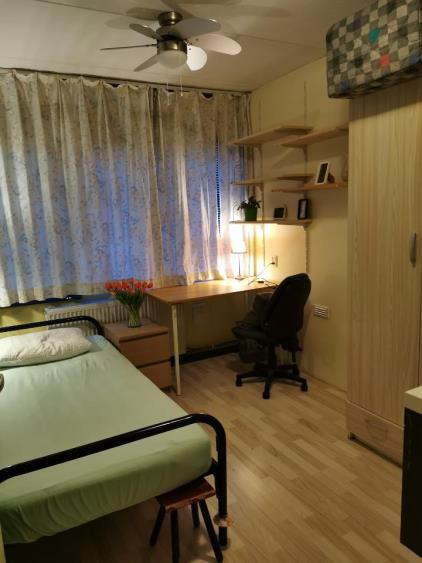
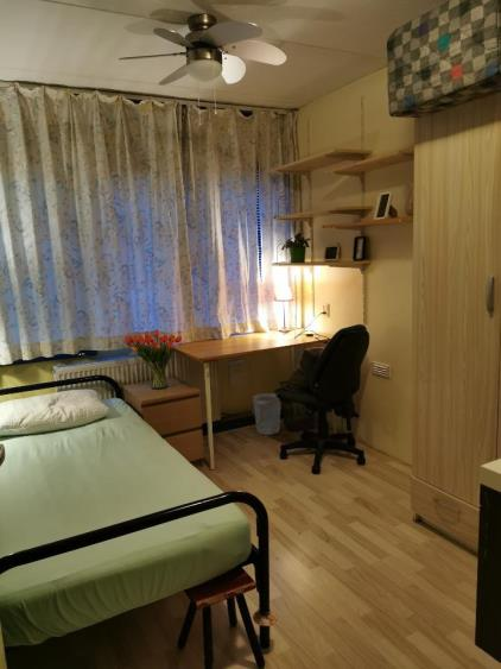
+ wastebasket [252,392,283,436]
